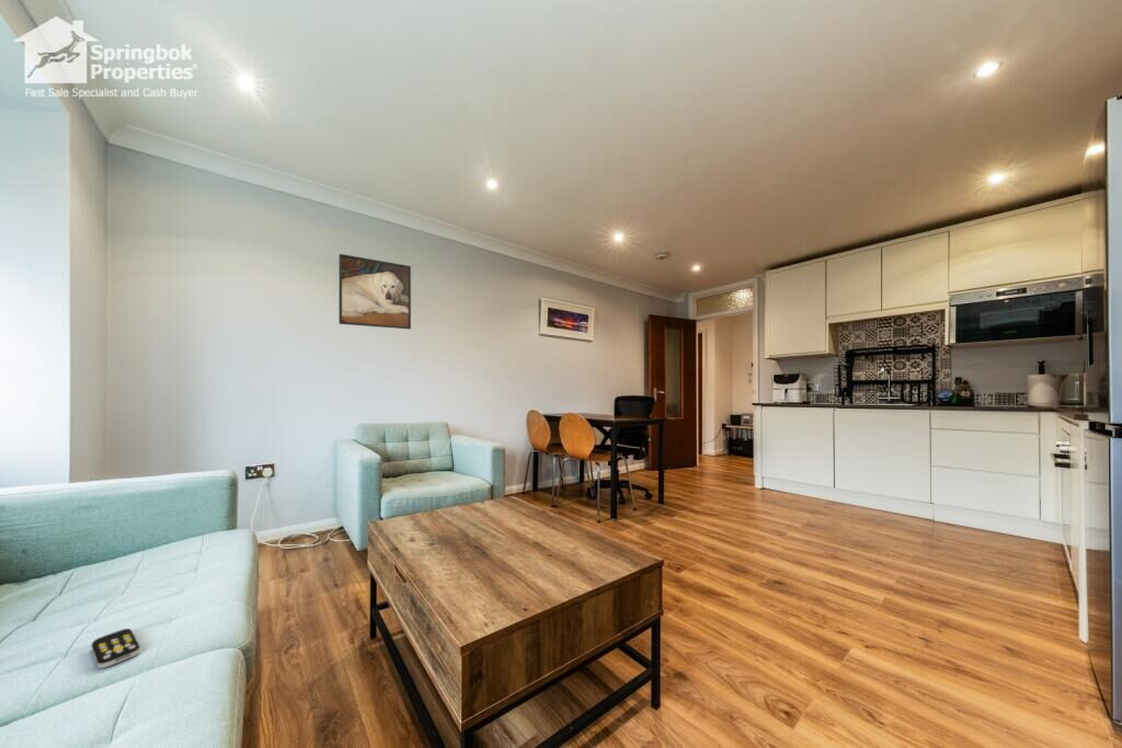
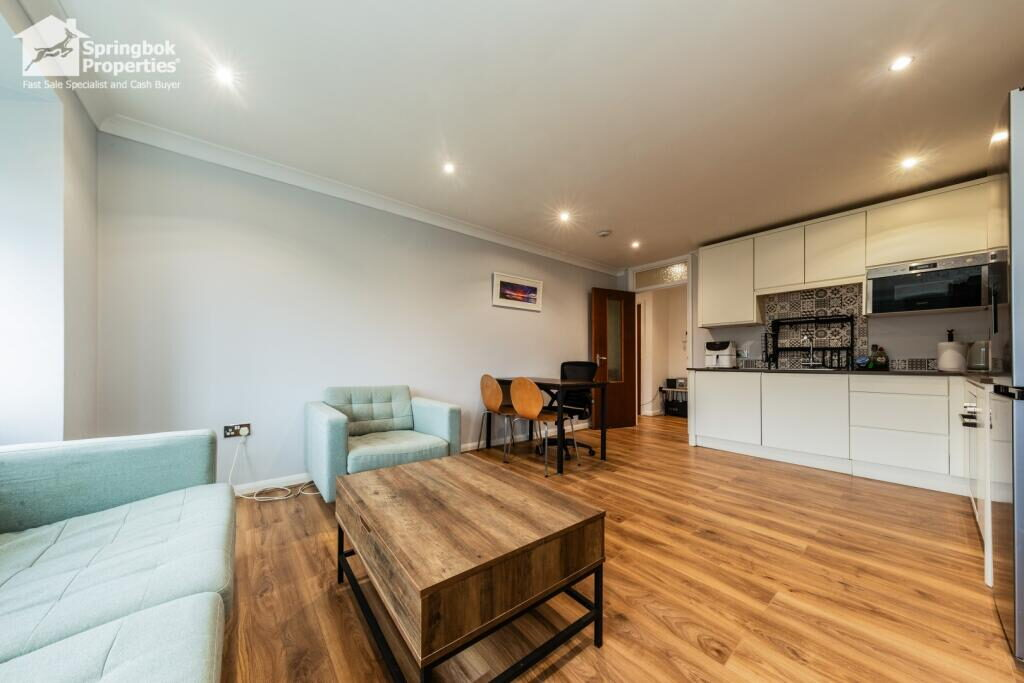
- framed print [337,253,412,330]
- remote control [90,628,141,669]
